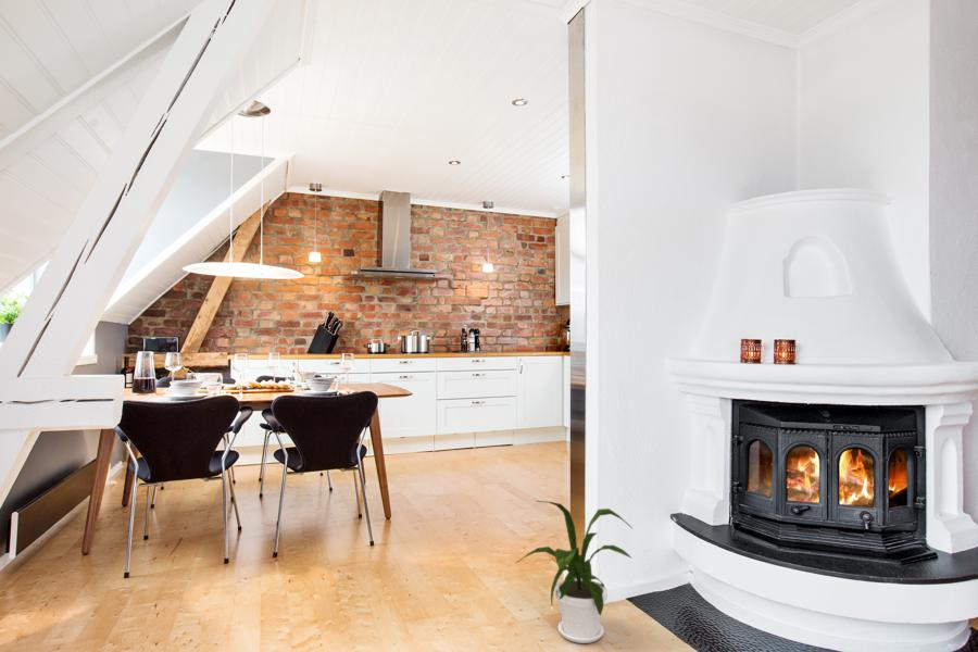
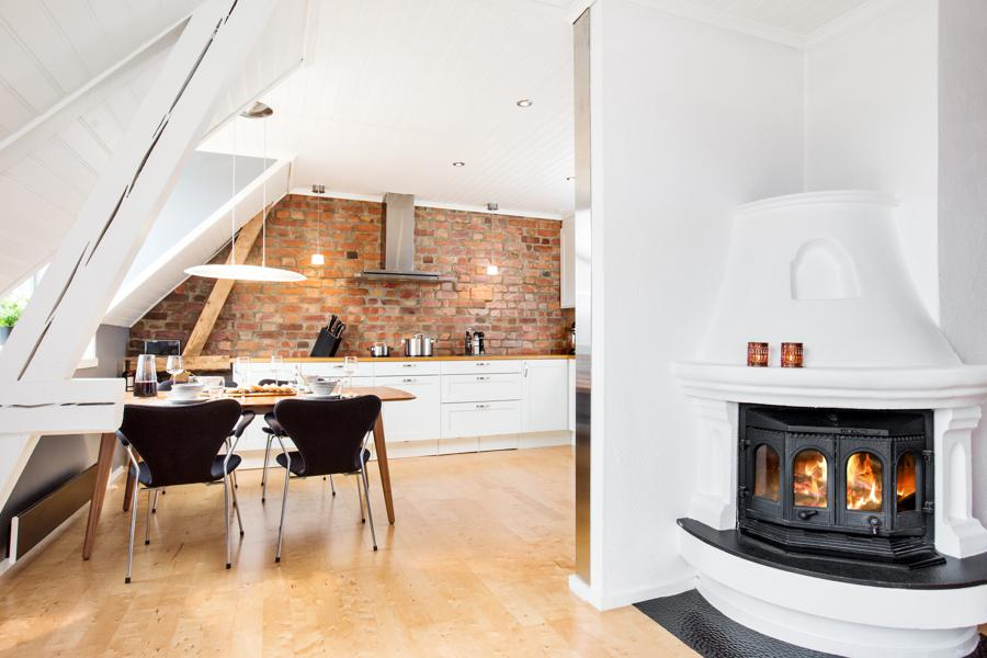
- house plant [514,500,634,644]
